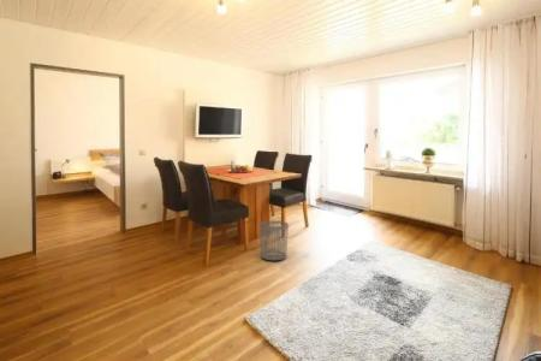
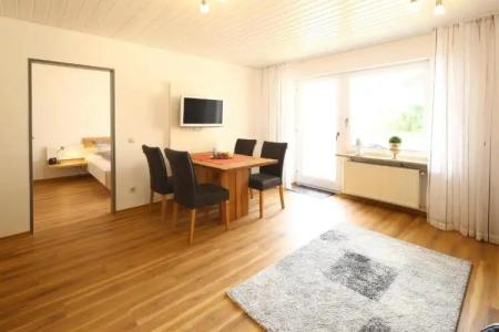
- waste bin [258,220,290,261]
